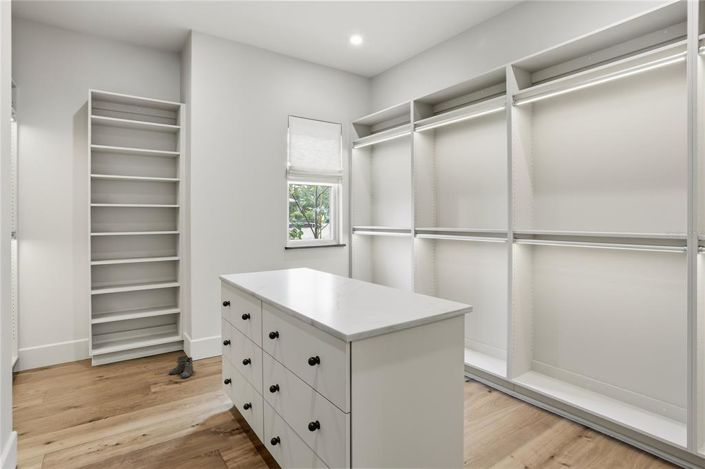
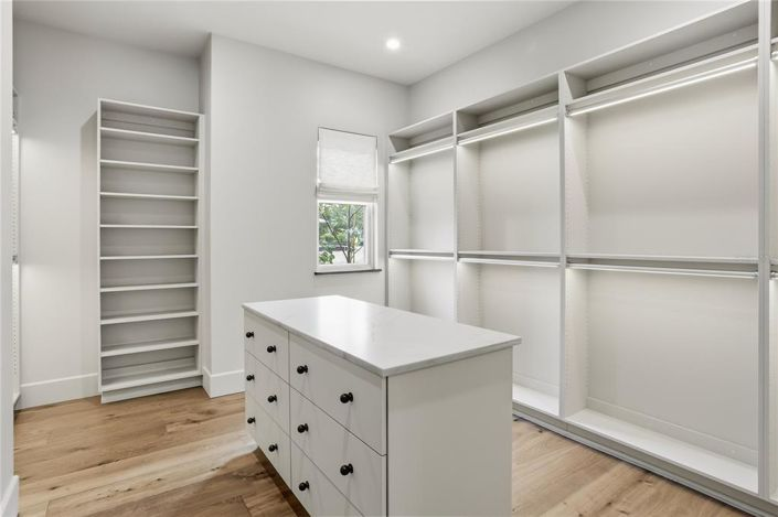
- boots [168,355,195,379]
